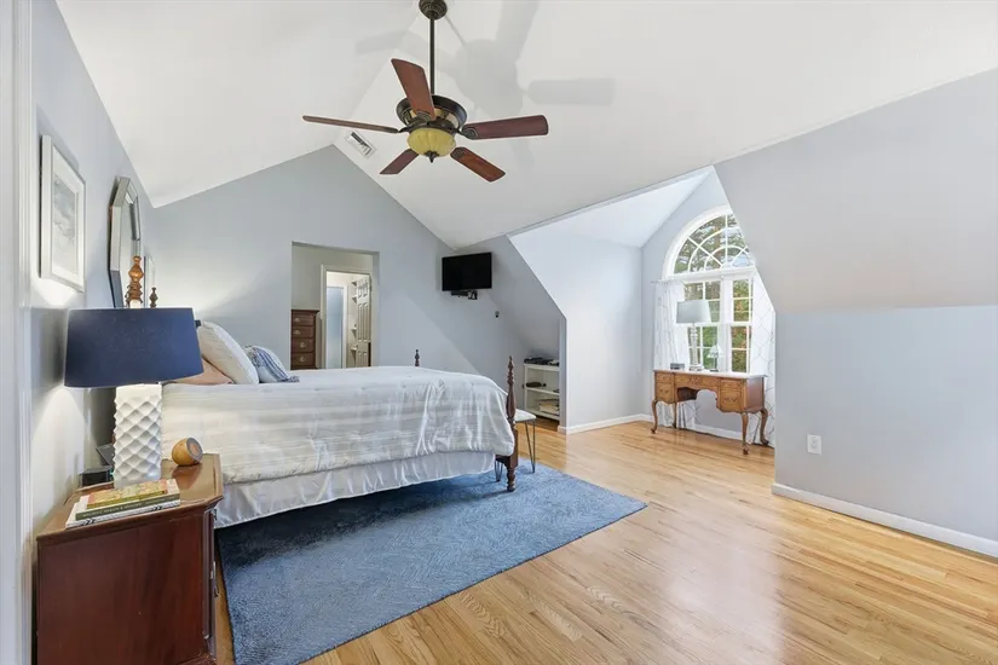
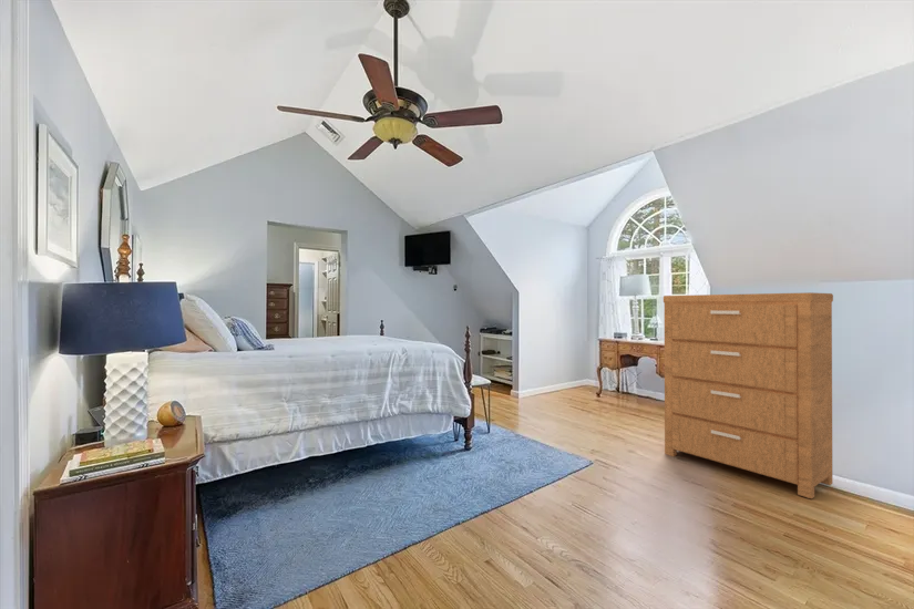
+ dresser [663,291,834,499]
